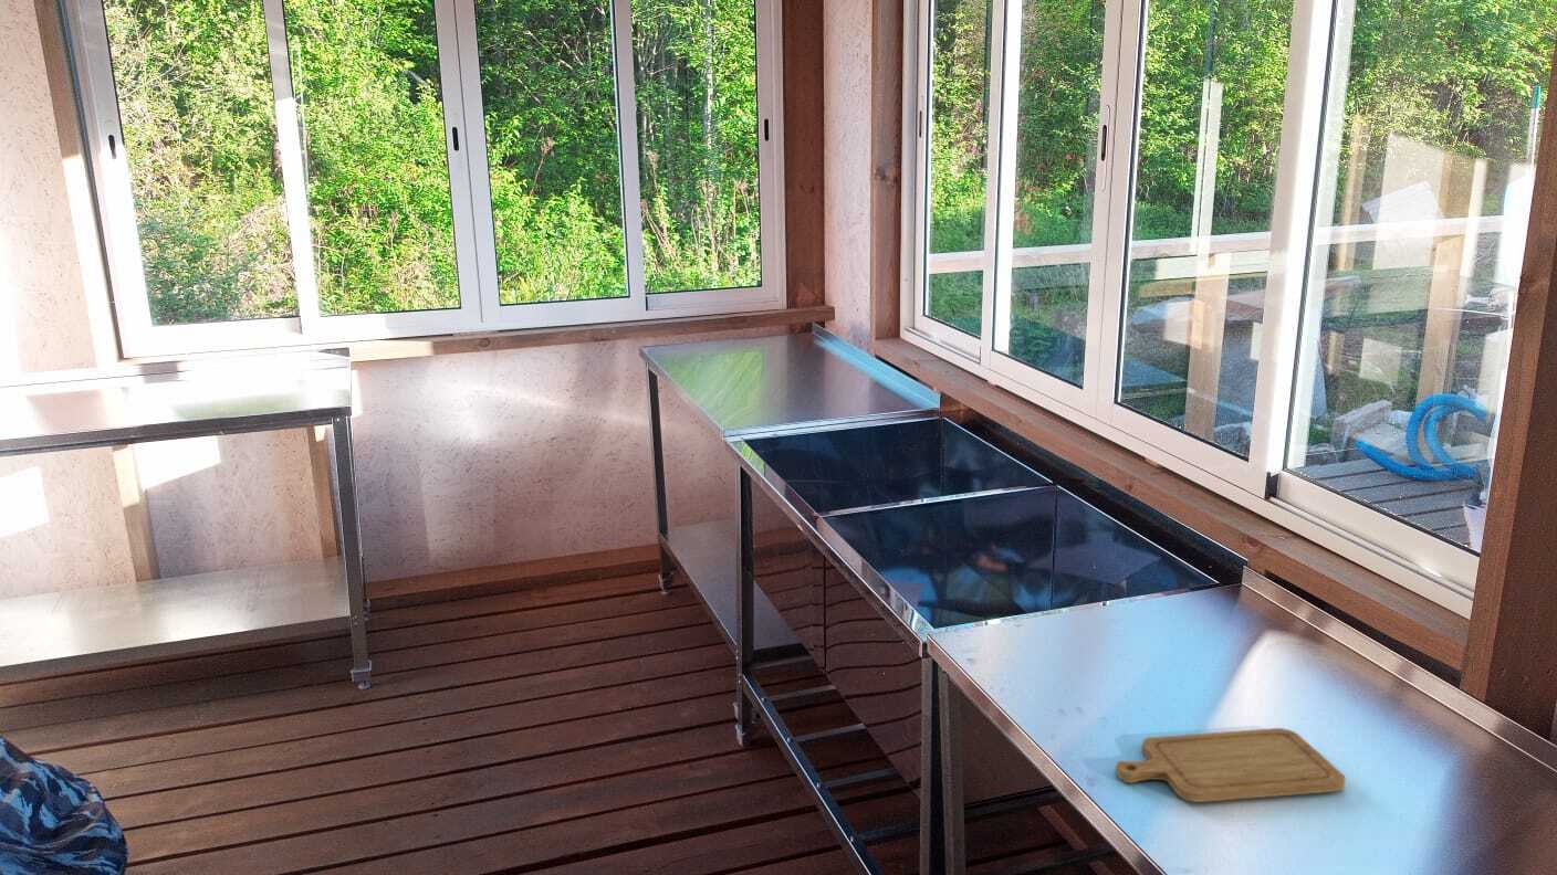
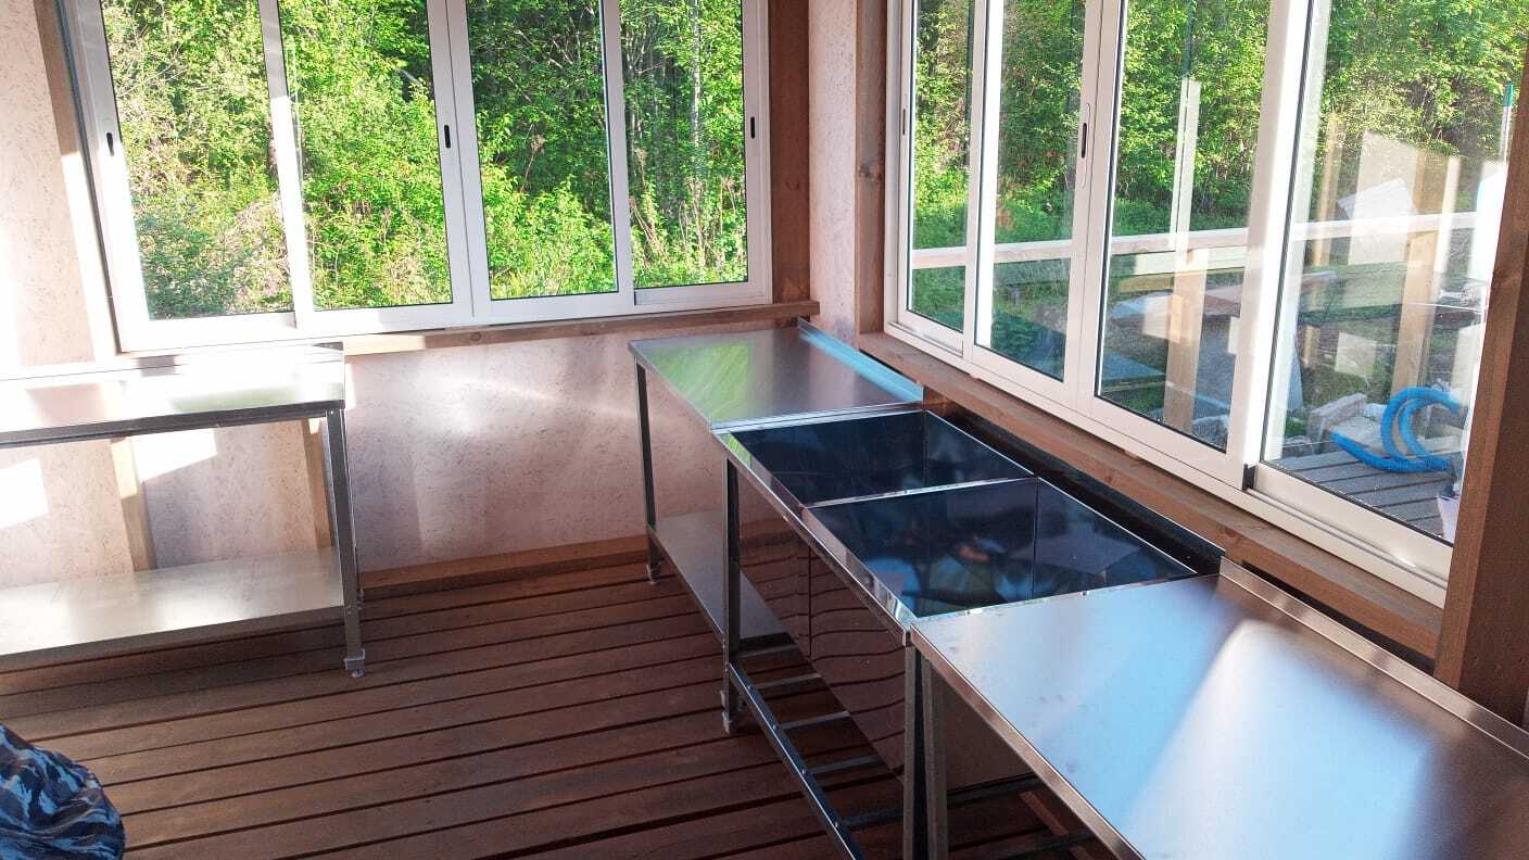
- chopping board [1115,727,1346,803]
